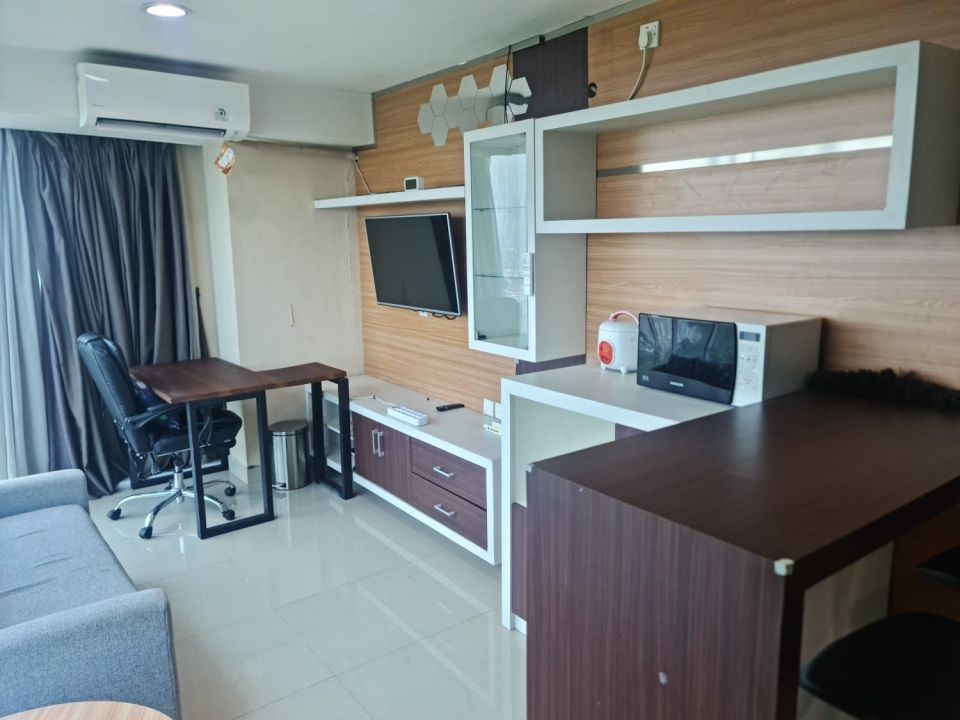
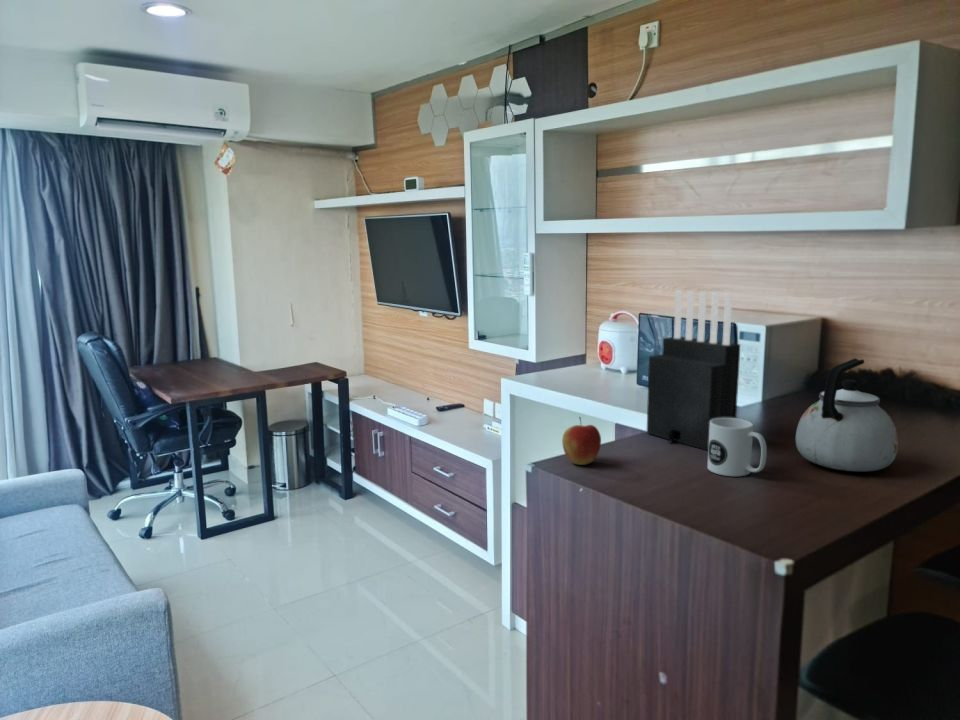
+ mug [706,417,768,477]
+ apple [561,416,602,466]
+ knife block [646,289,741,451]
+ kettle [795,357,899,472]
